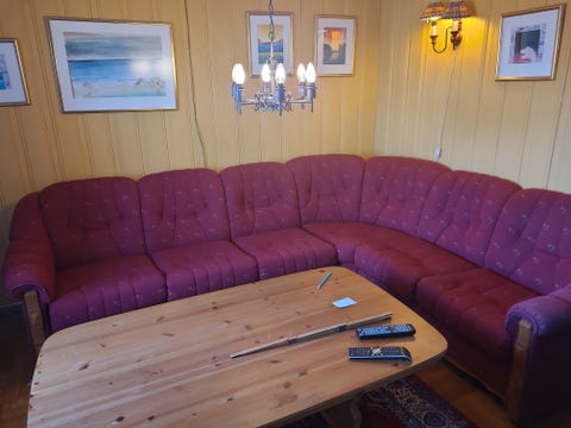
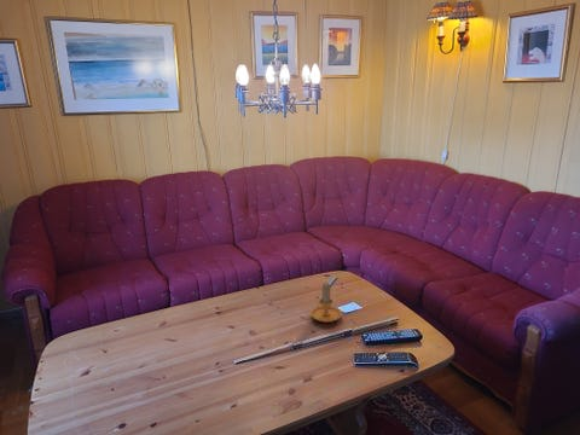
+ candle [309,282,342,324]
